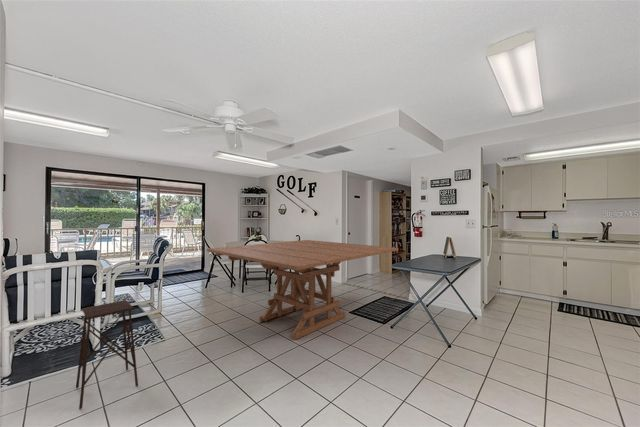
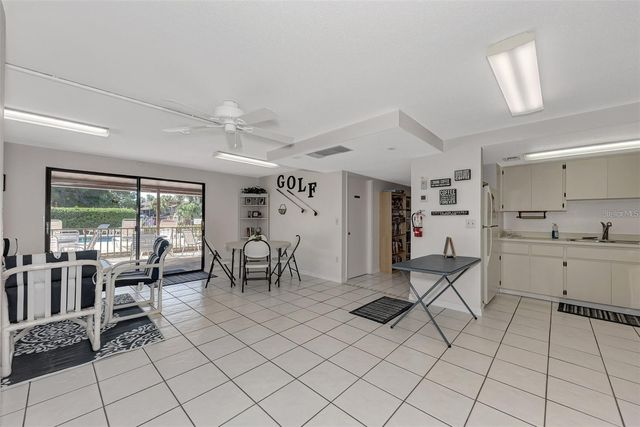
- dining table [206,239,399,341]
- side table [75,299,139,410]
